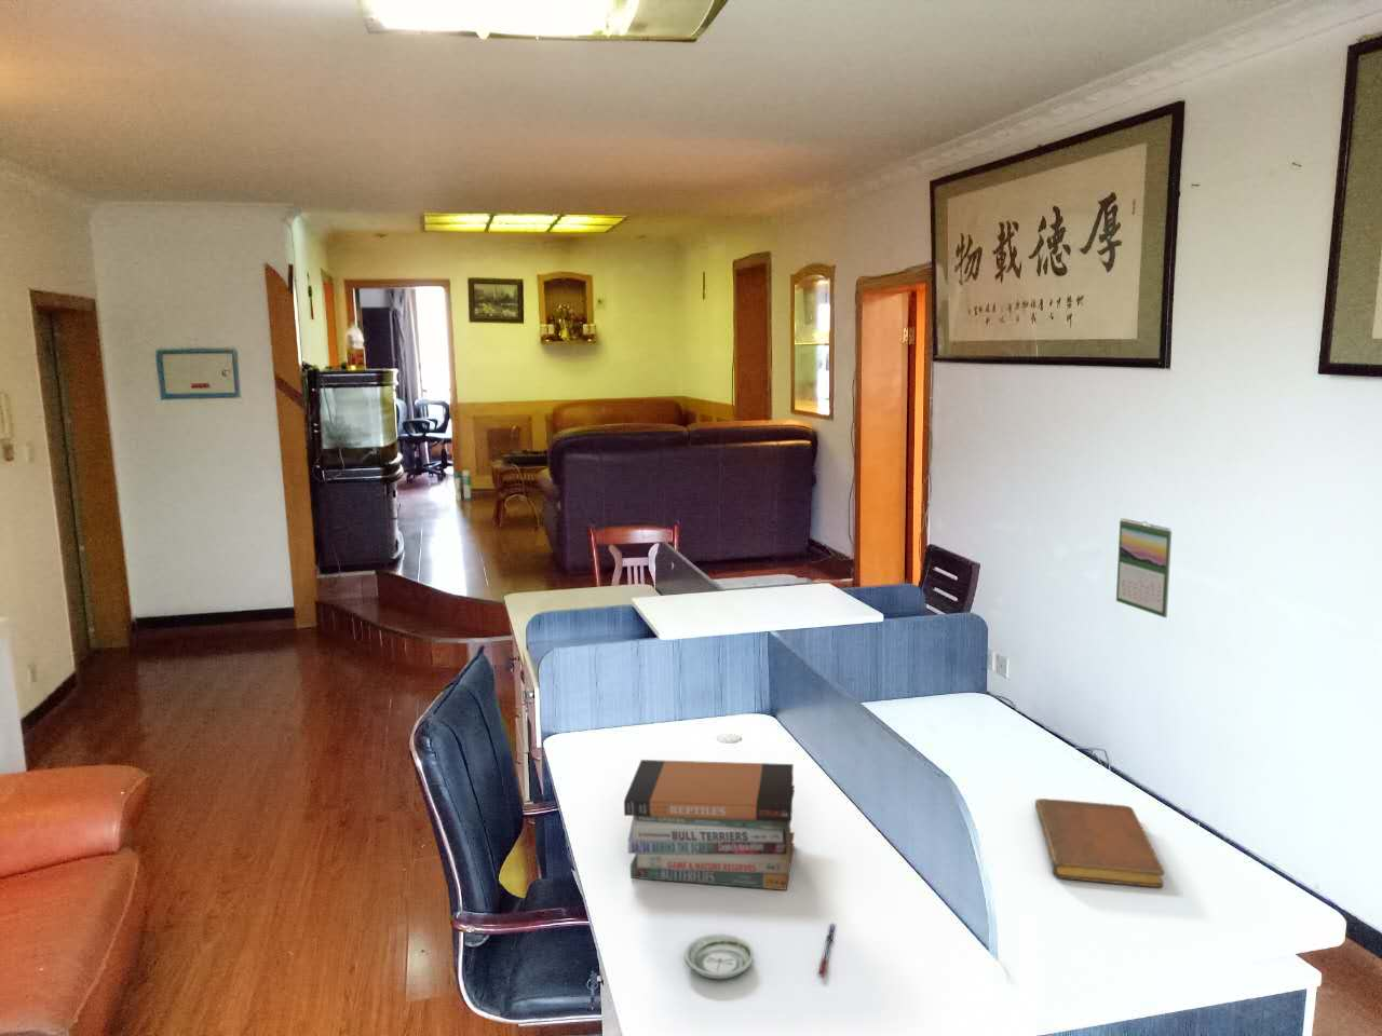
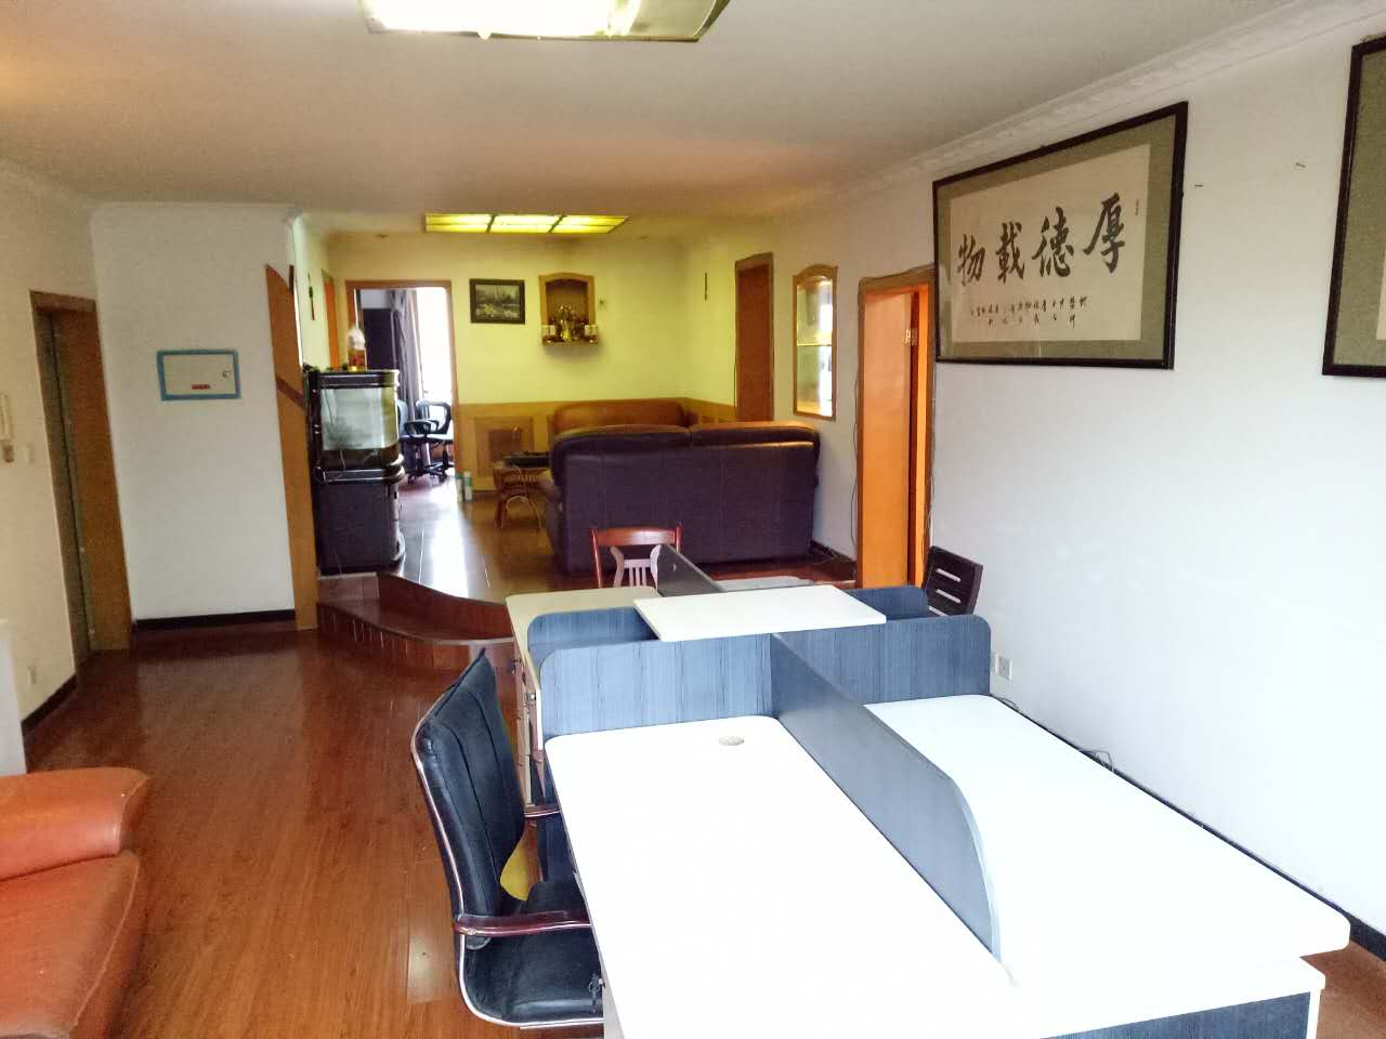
- calendar [1115,517,1173,618]
- pen [817,922,837,977]
- notebook [1035,798,1167,888]
- saucer [683,934,755,979]
- book stack [622,758,795,891]
